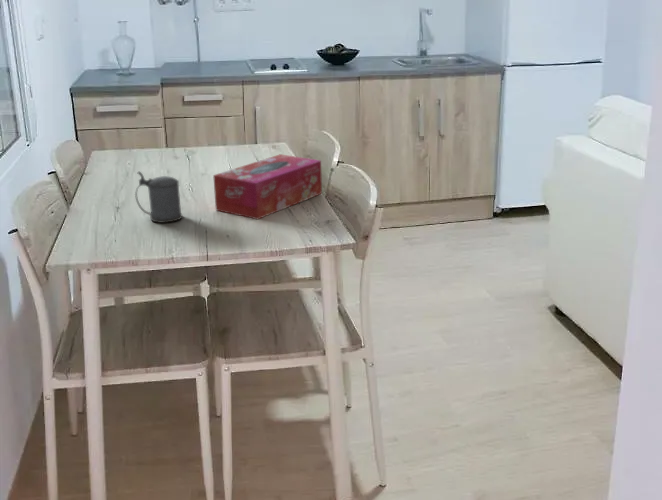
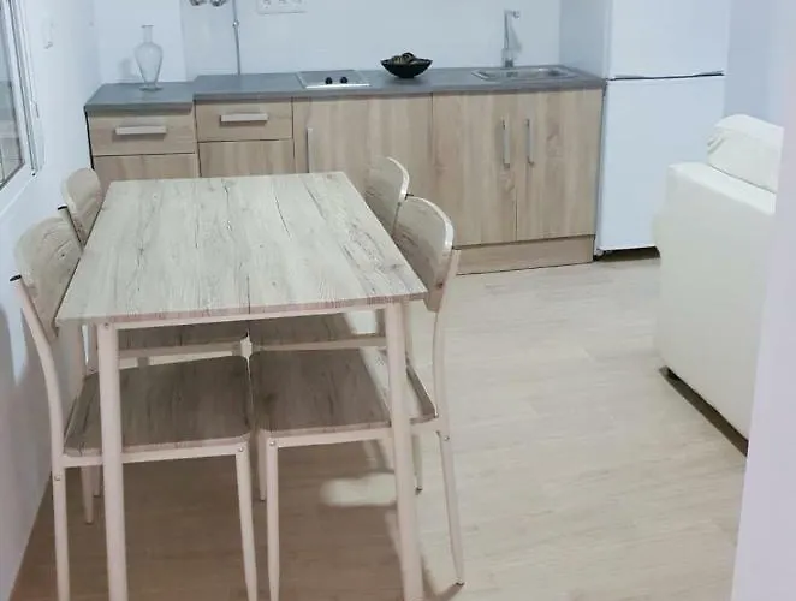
- tissue box [212,153,323,220]
- beer stein [134,170,183,224]
